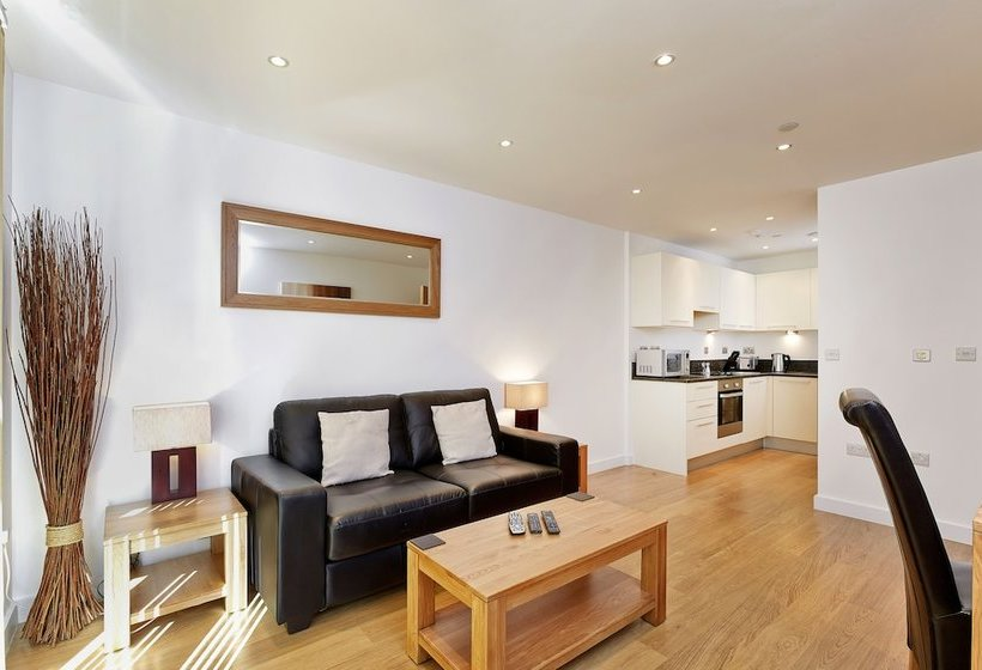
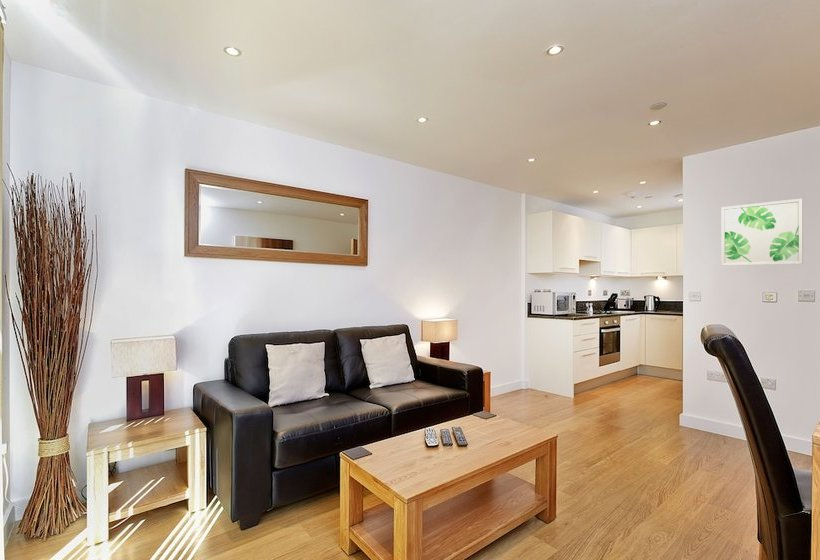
+ wall art [721,198,804,267]
